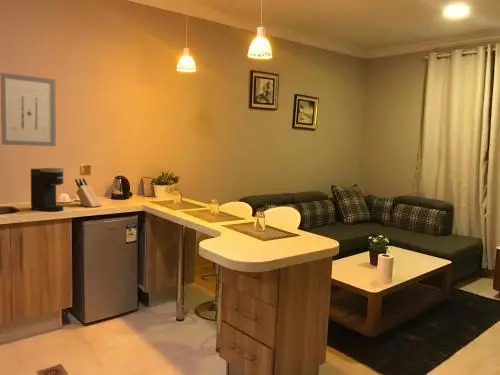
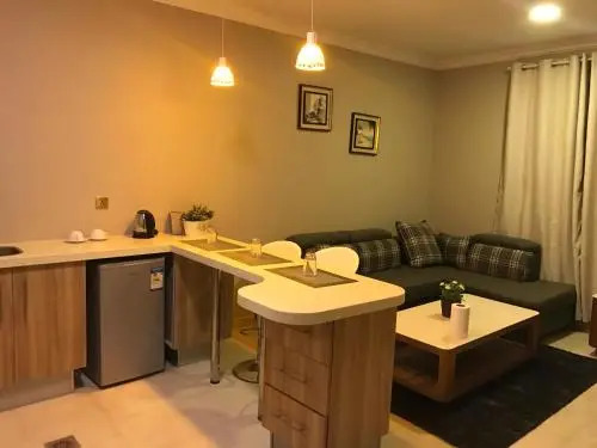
- coffee maker [30,167,65,212]
- knife block [74,177,103,208]
- wall art [0,72,57,147]
